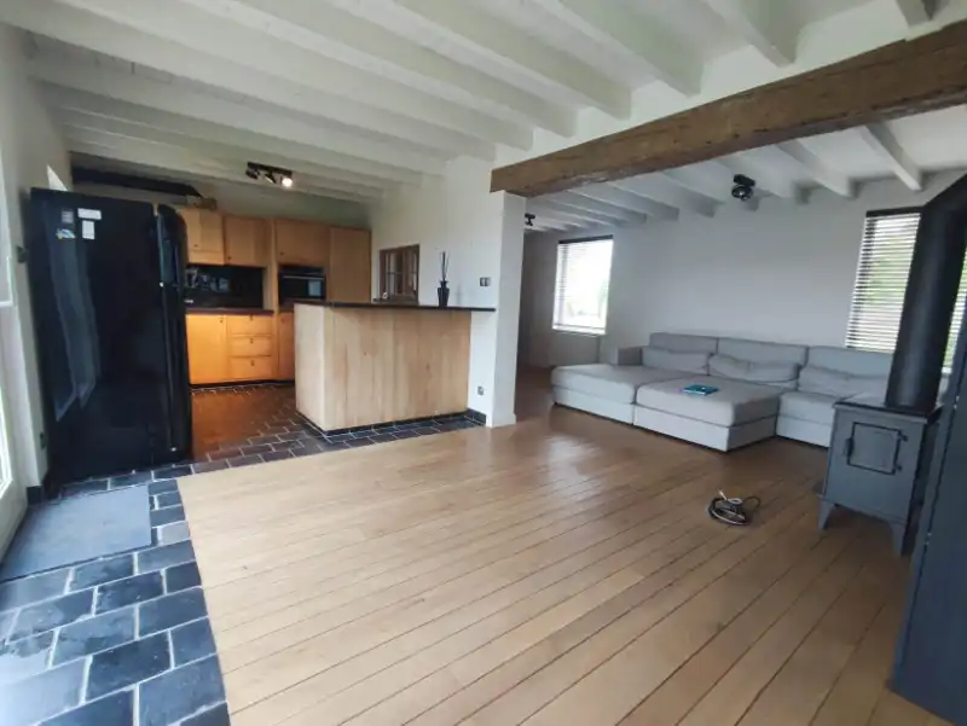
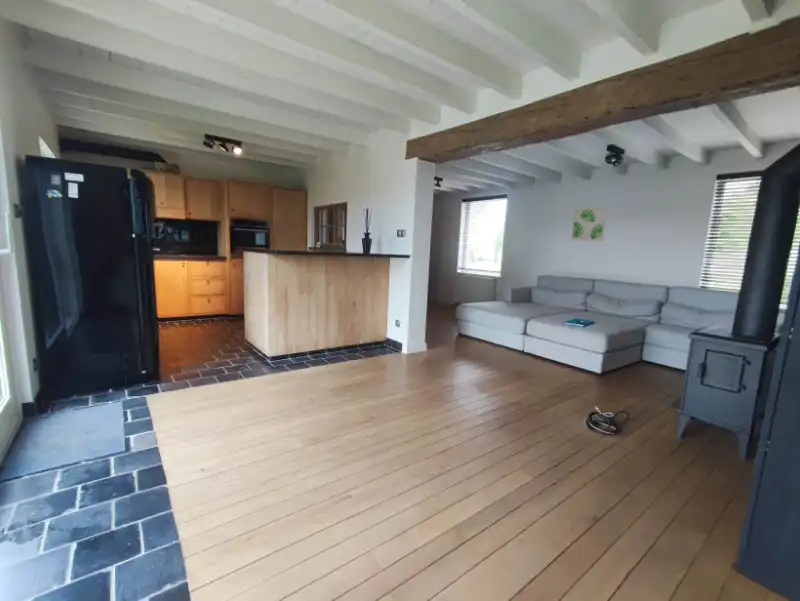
+ wall art [570,206,609,242]
